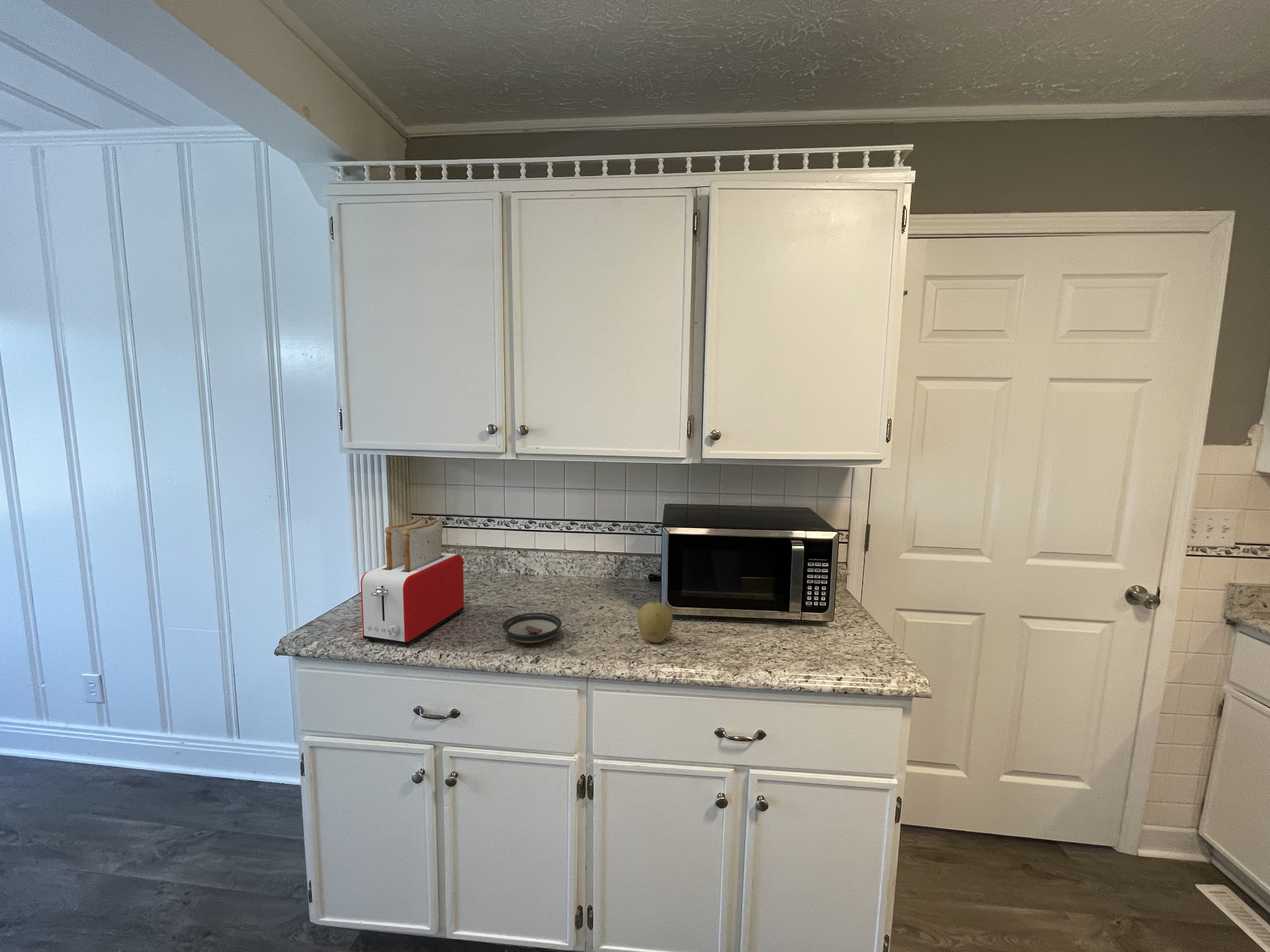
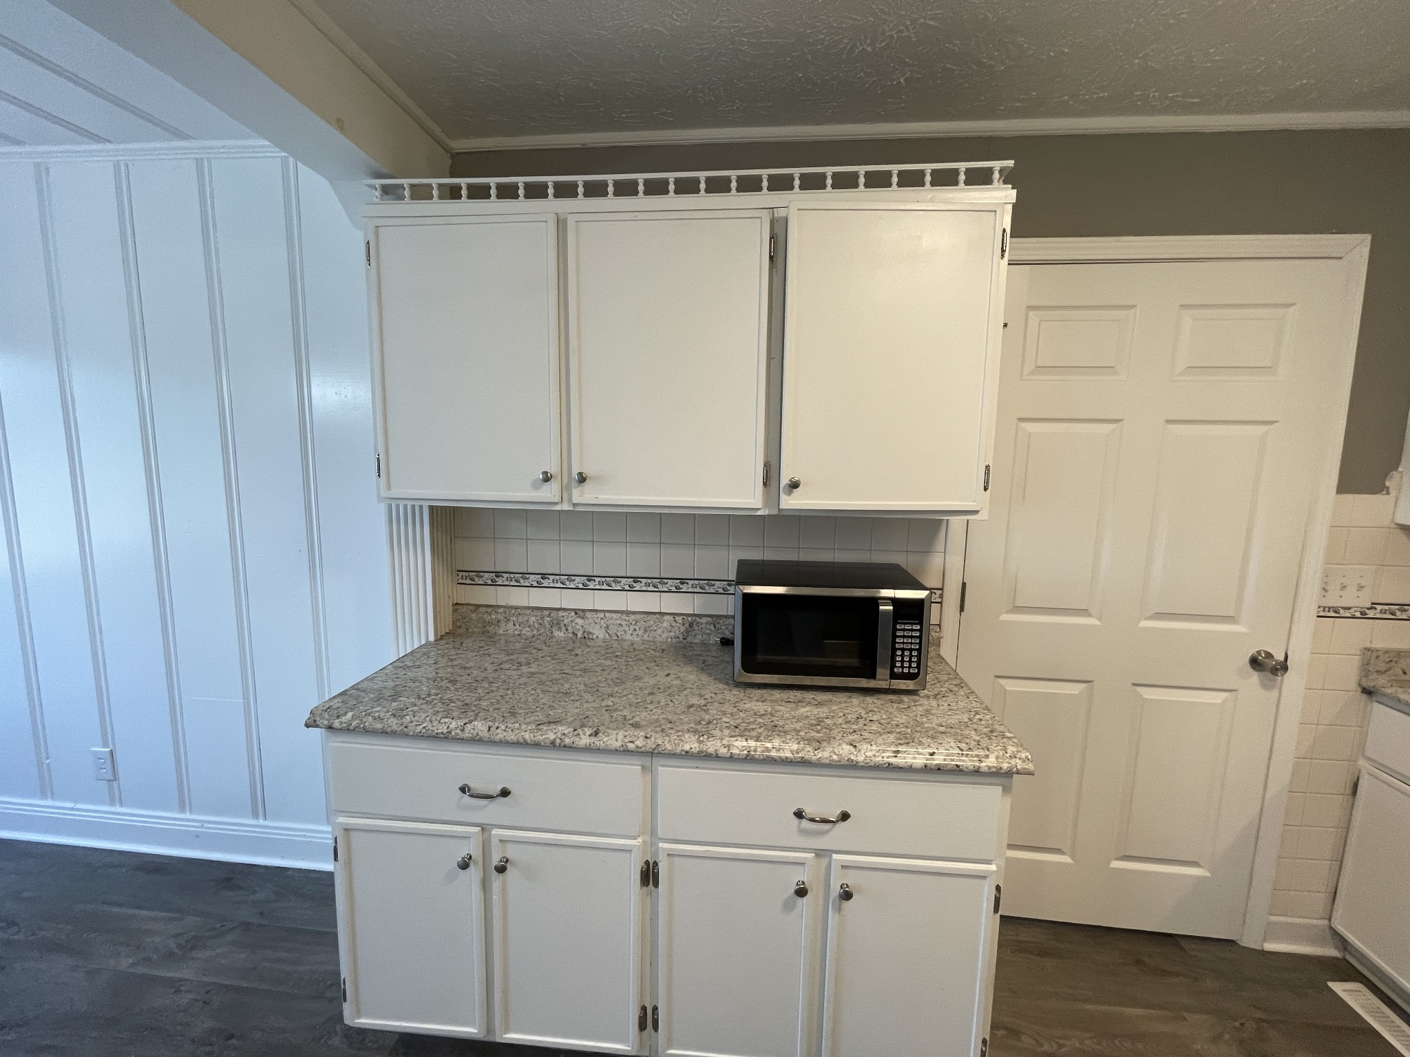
- saucer [502,612,562,644]
- fruit [636,601,673,643]
- toaster [360,518,464,646]
